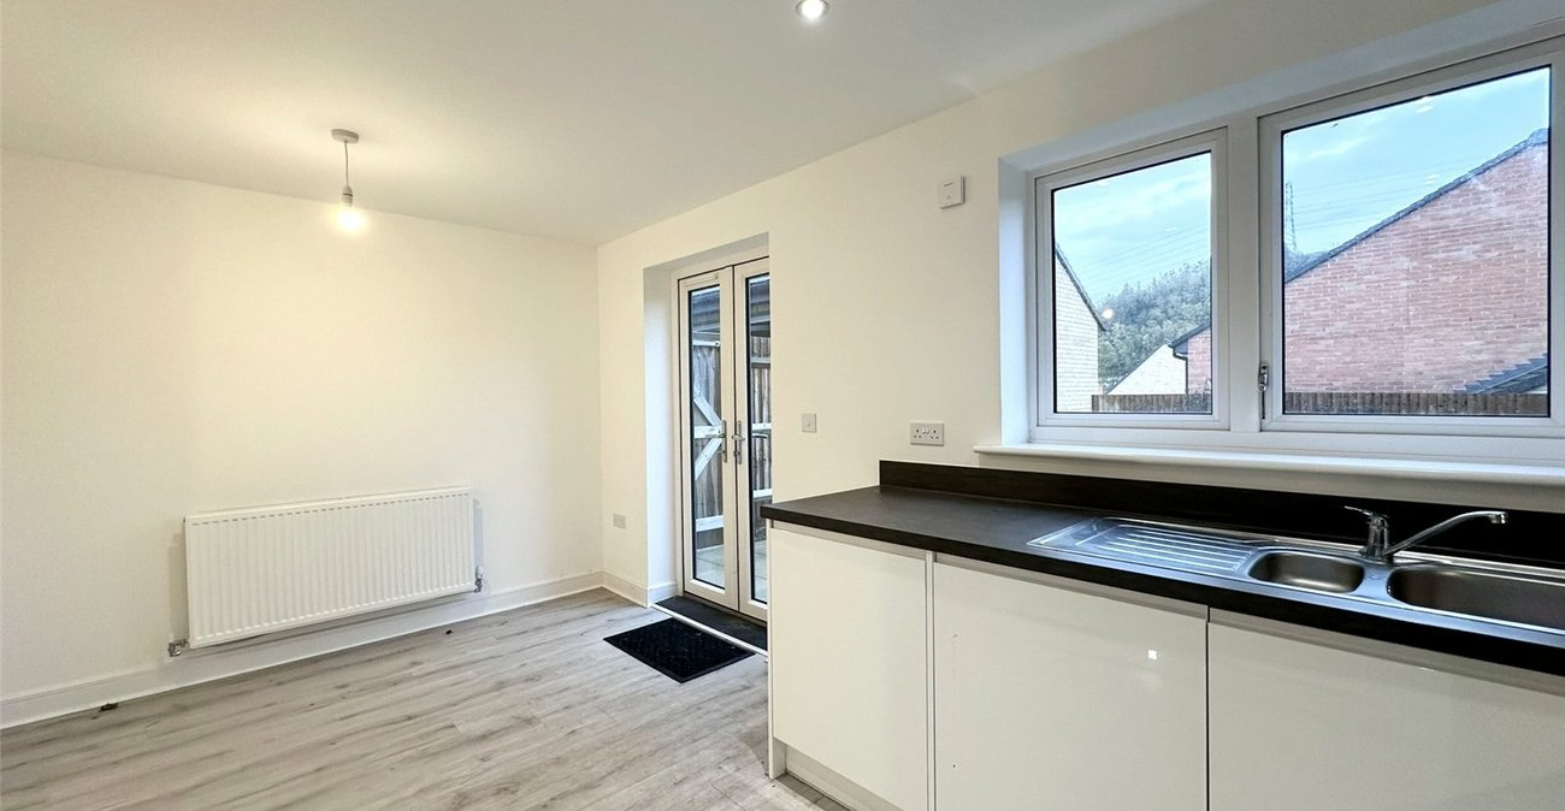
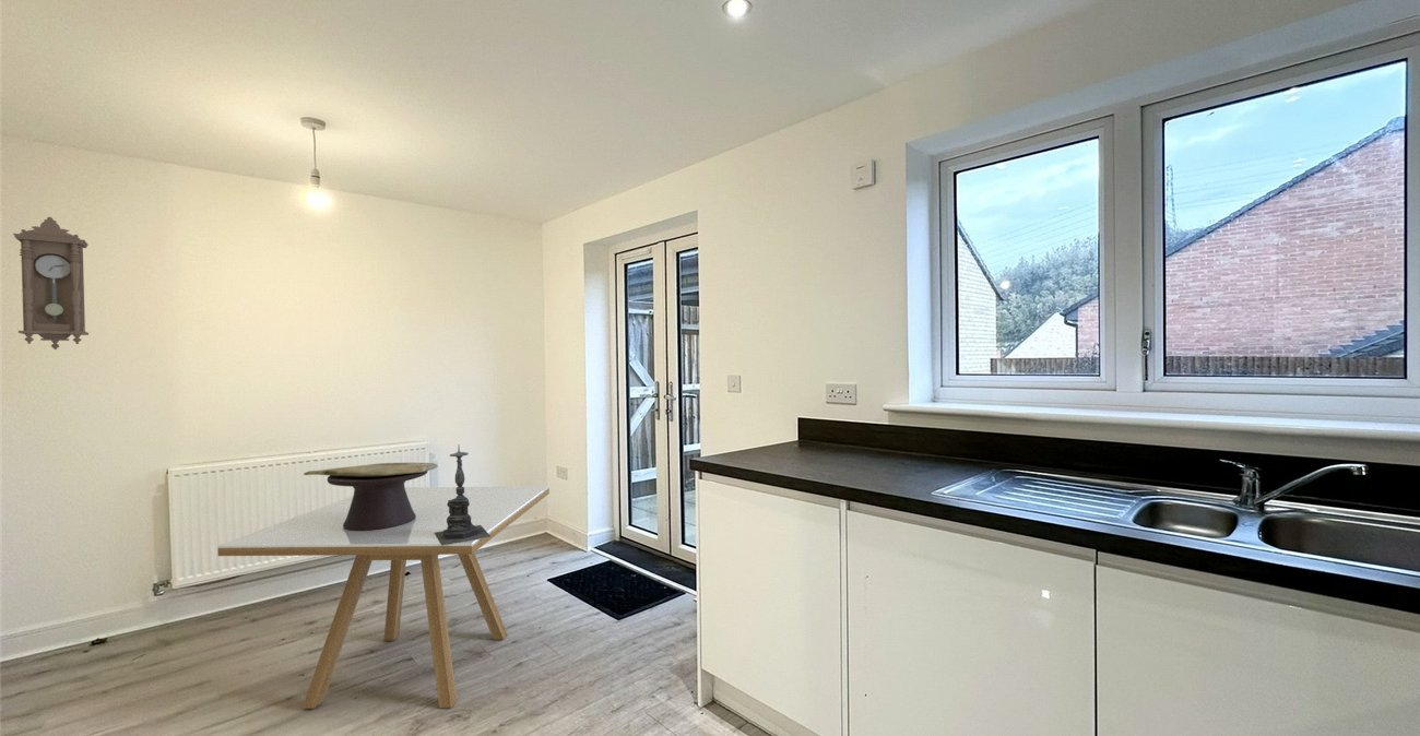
+ pendulum clock [12,216,90,351]
+ candle holder [435,446,490,546]
+ decorative bowl [303,462,439,531]
+ dining table [216,485,551,710]
